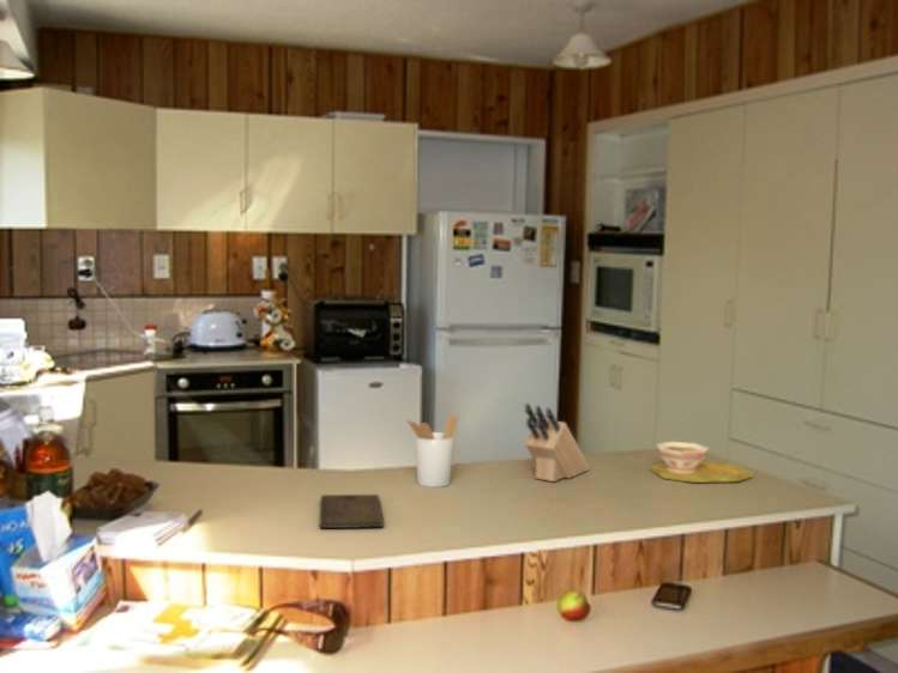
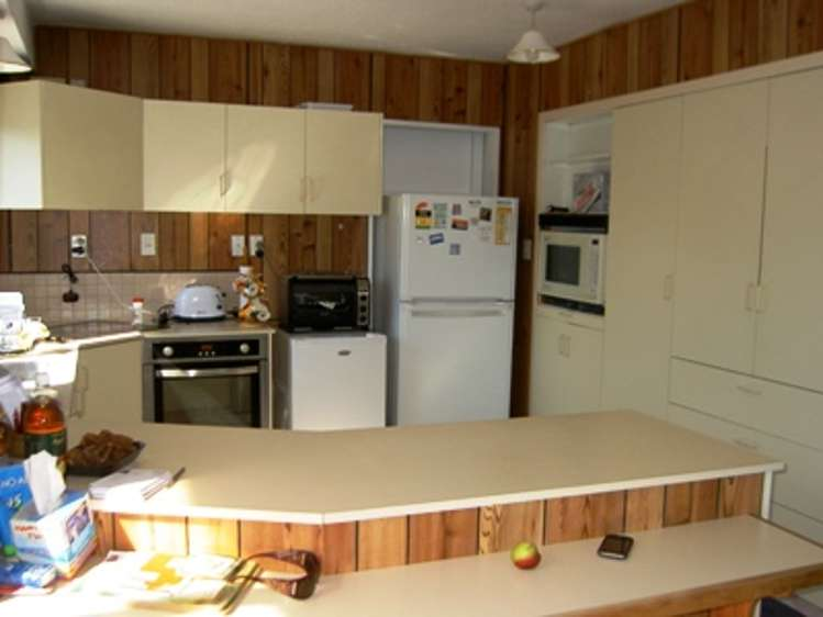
- utensil holder [405,414,459,489]
- bowl [649,441,754,484]
- knife block [524,402,591,483]
- cutting board [319,493,385,529]
